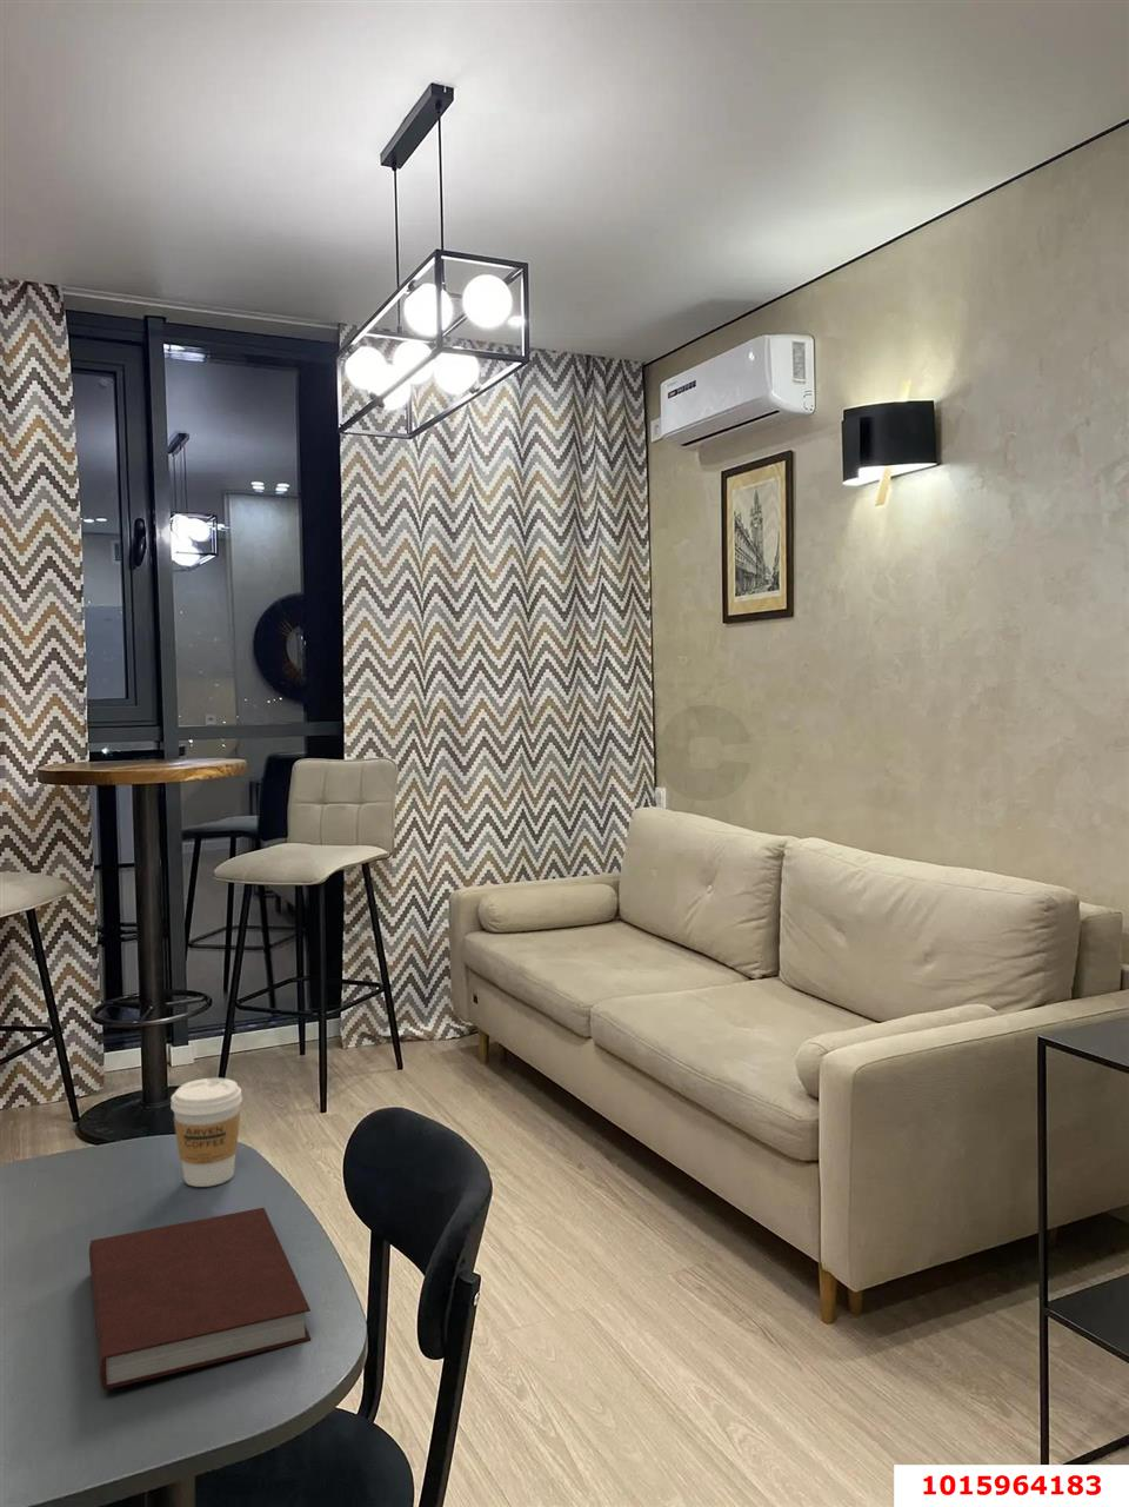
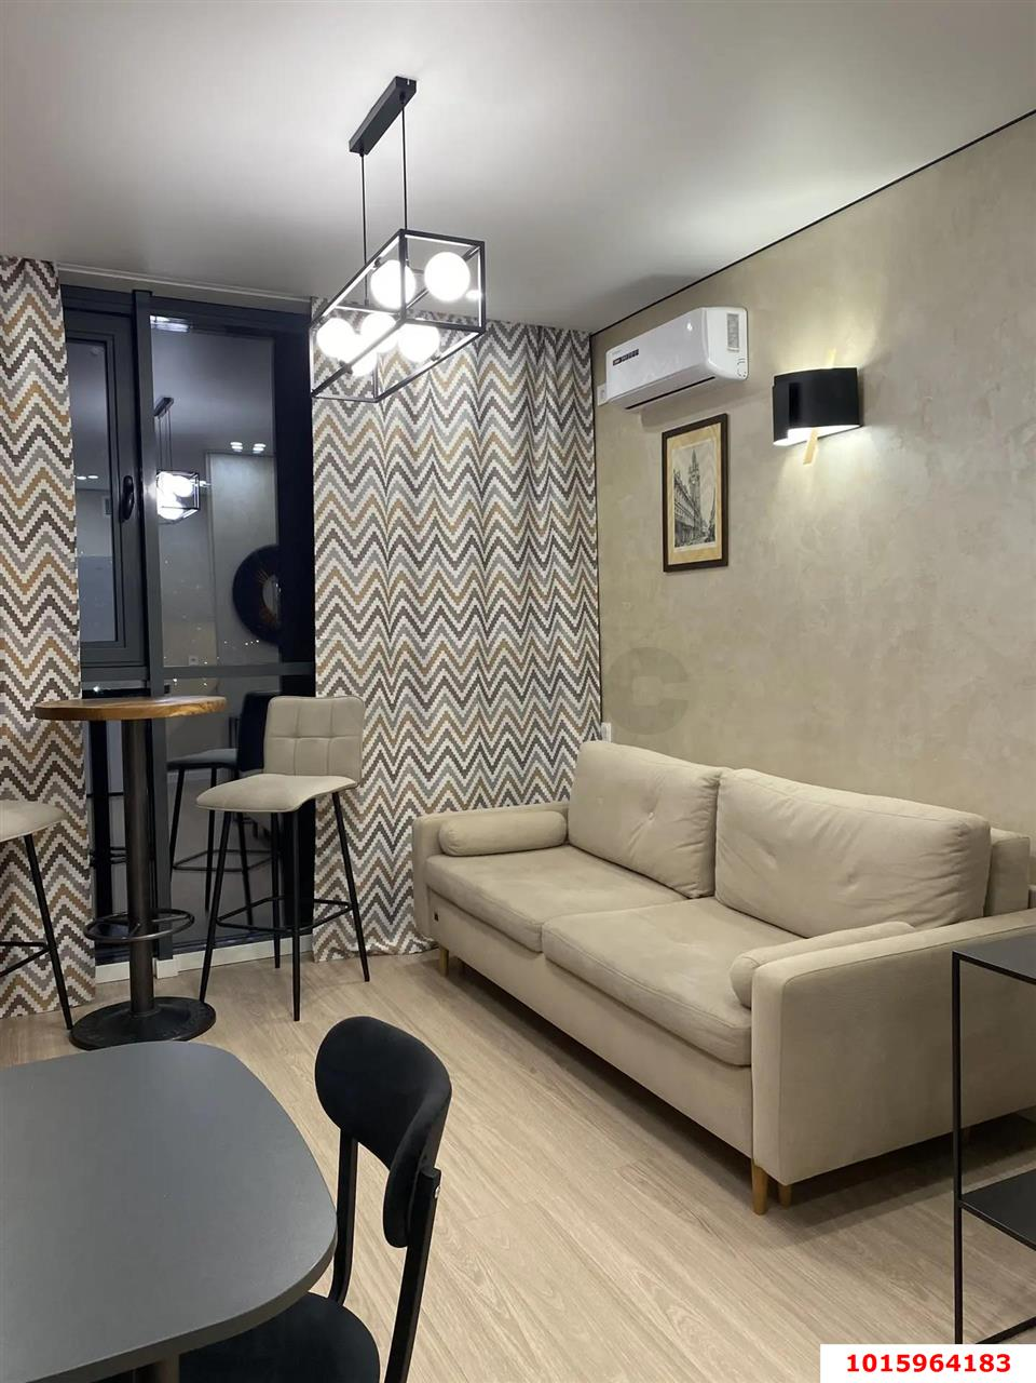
- notebook [88,1207,312,1392]
- coffee cup [170,1077,243,1188]
